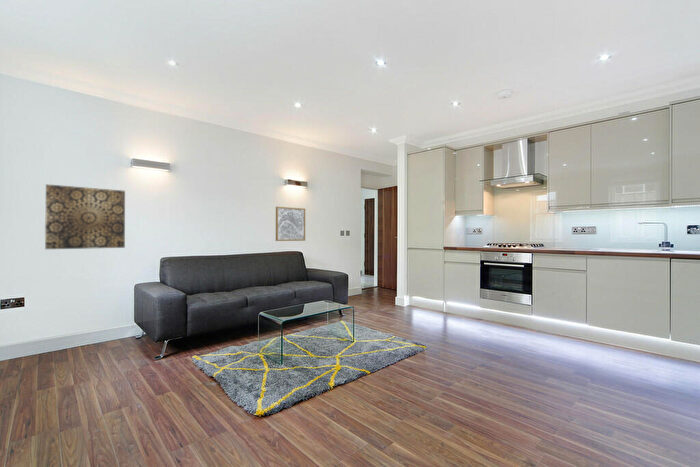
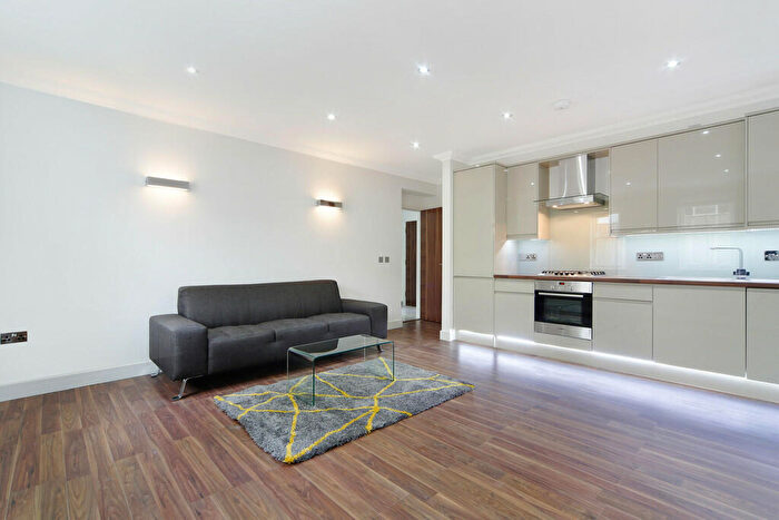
- wall art [44,183,126,250]
- wall art [275,206,306,242]
